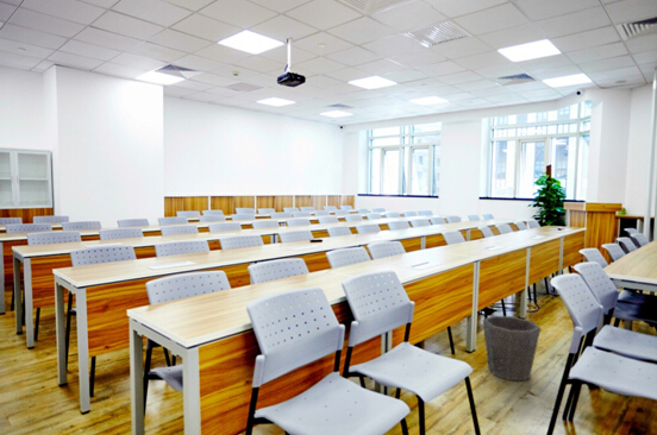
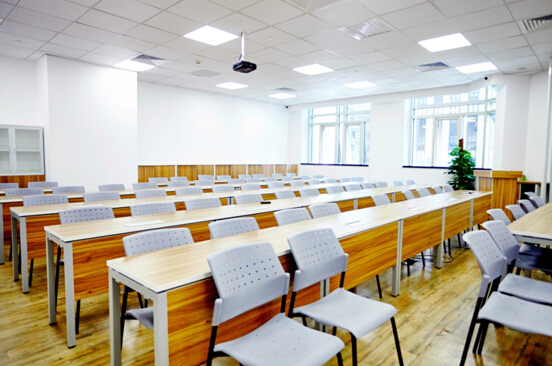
- waste bin [482,315,542,382]
